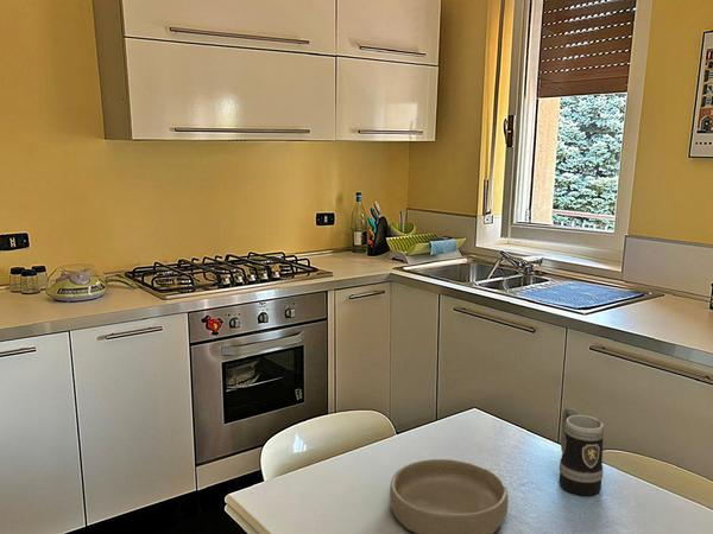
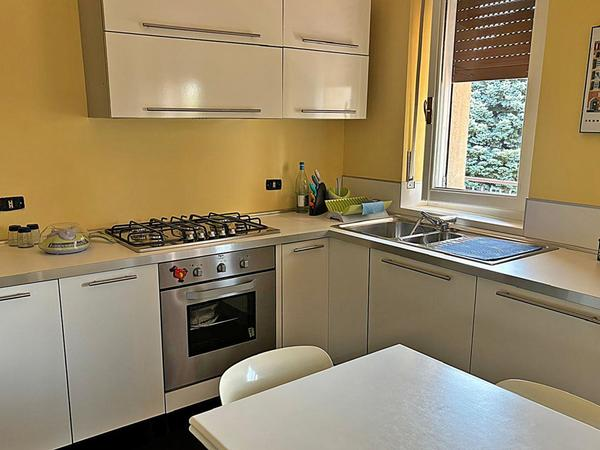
- mug [557,407,605,496]
- bowl [389,458,510,534]
